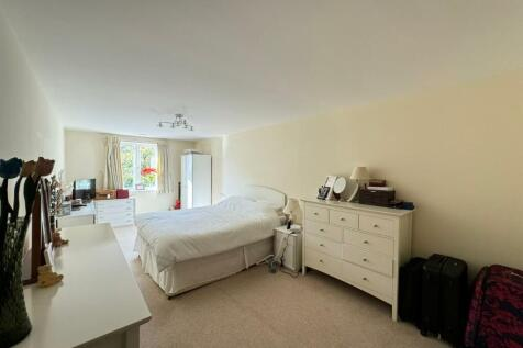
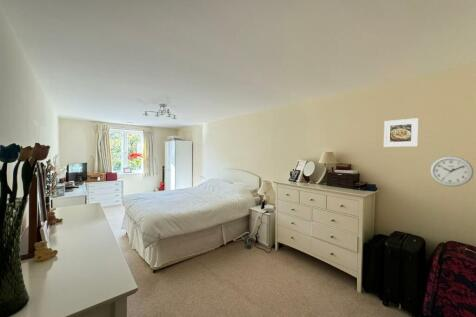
+ wall clock [429,155,475,187]
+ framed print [383,117,420,148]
